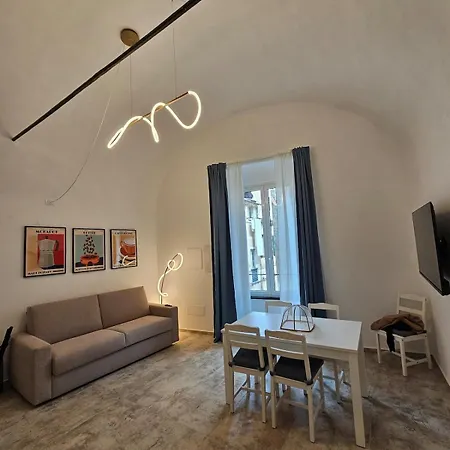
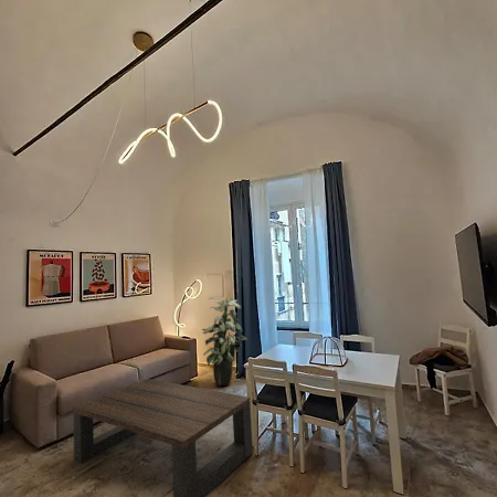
+ coffee table [72,378,254,497]
+ indoor plant [201,295,248,387]
